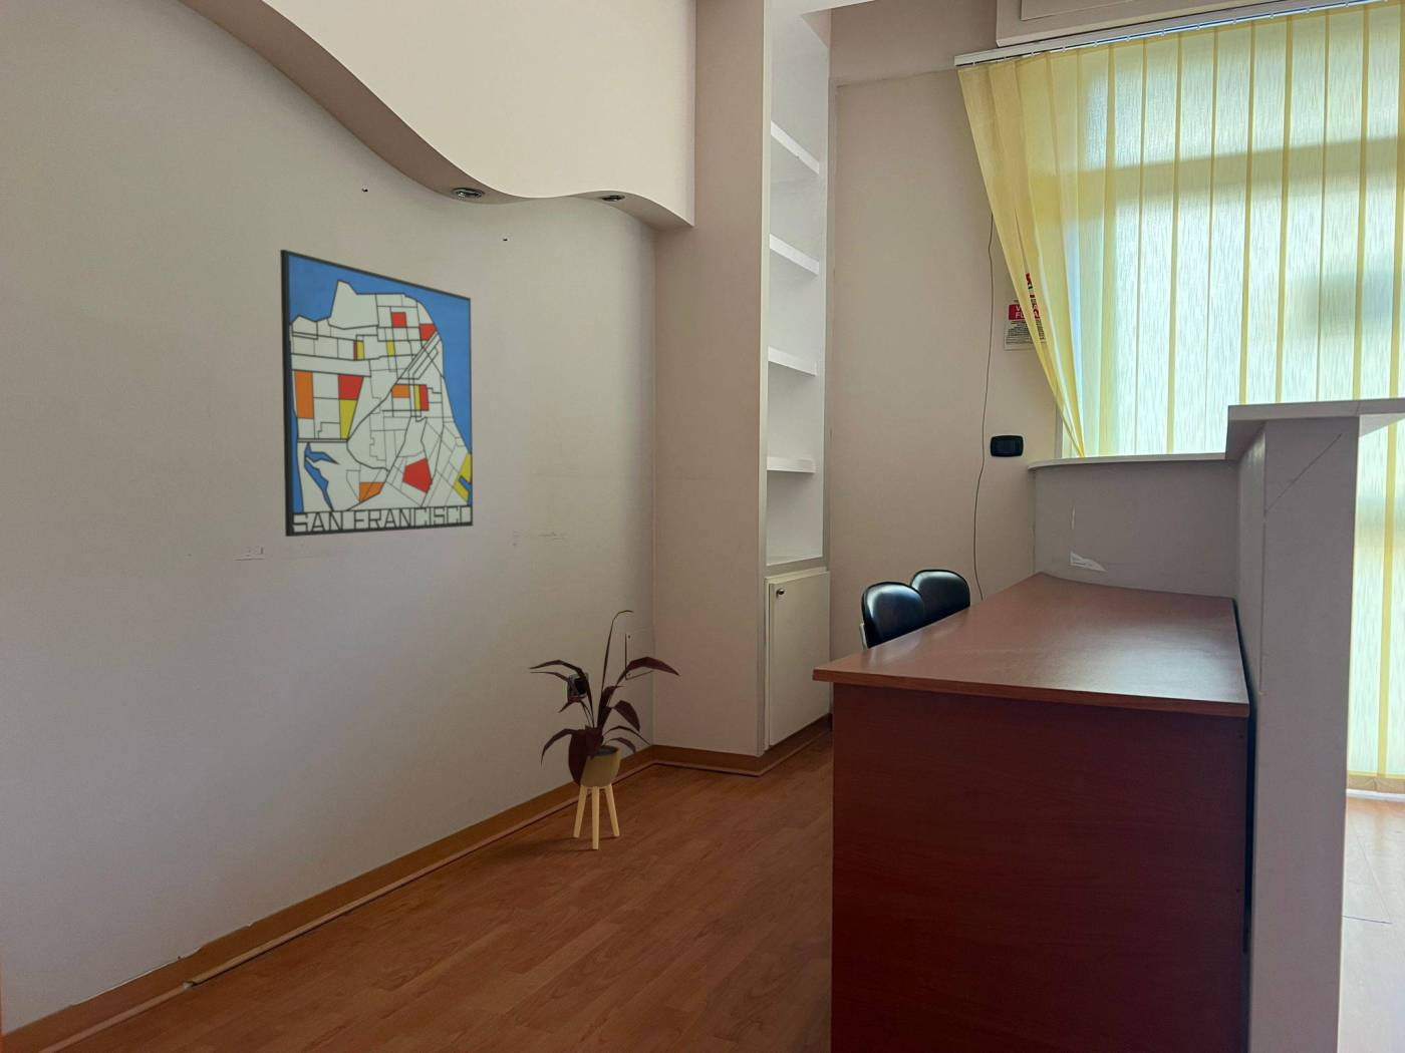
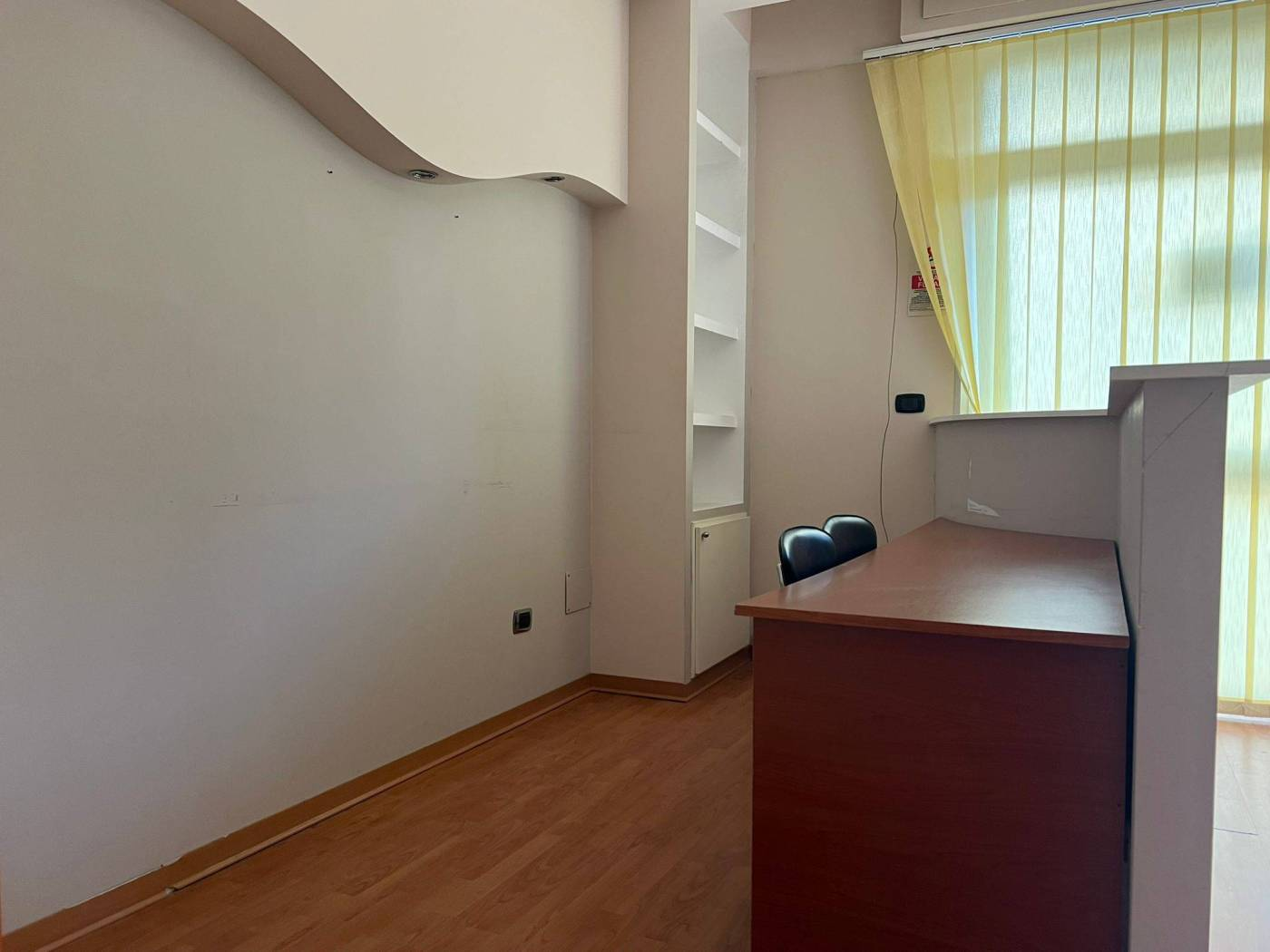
- house plant [528,608,680,851]
- wall art [279,249,473,538]
